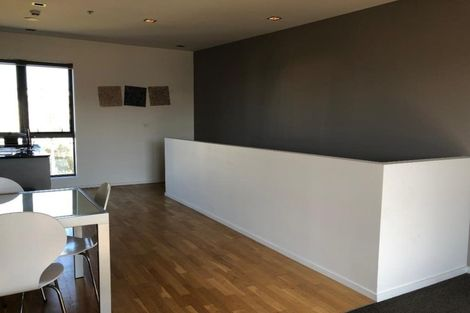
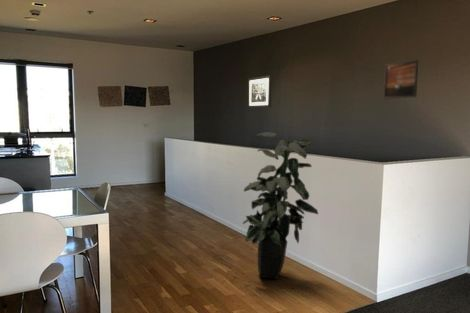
+ wall art [247,74,272,109]
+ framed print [383,59,419,100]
+ indoor plant [241,131,319,280]
